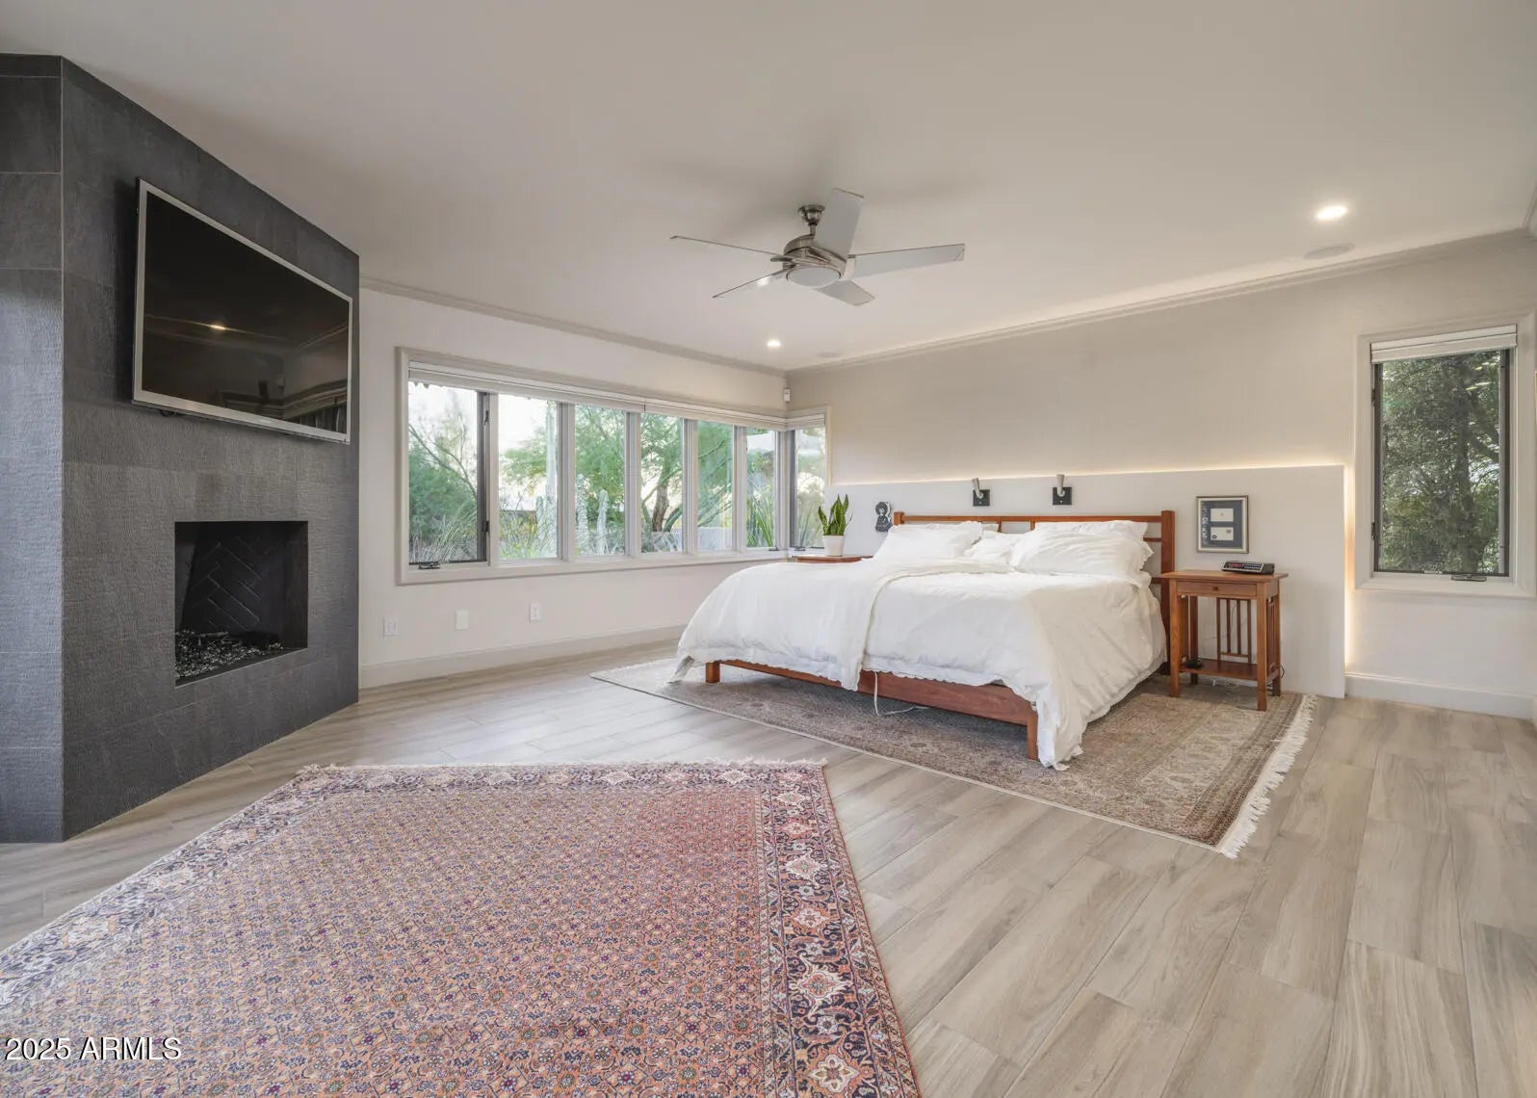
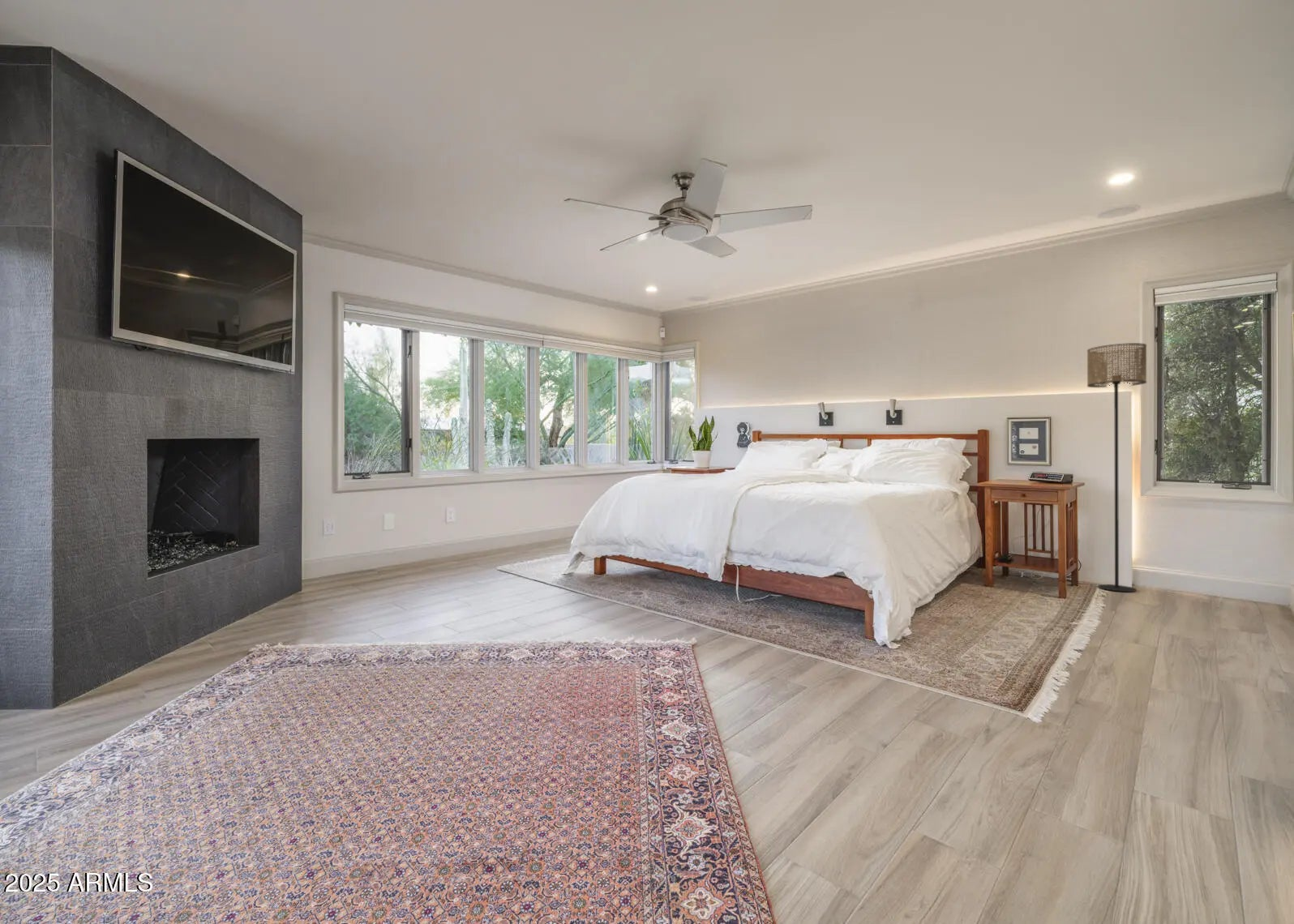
+ floor lamp [1086,342,1147,592]
